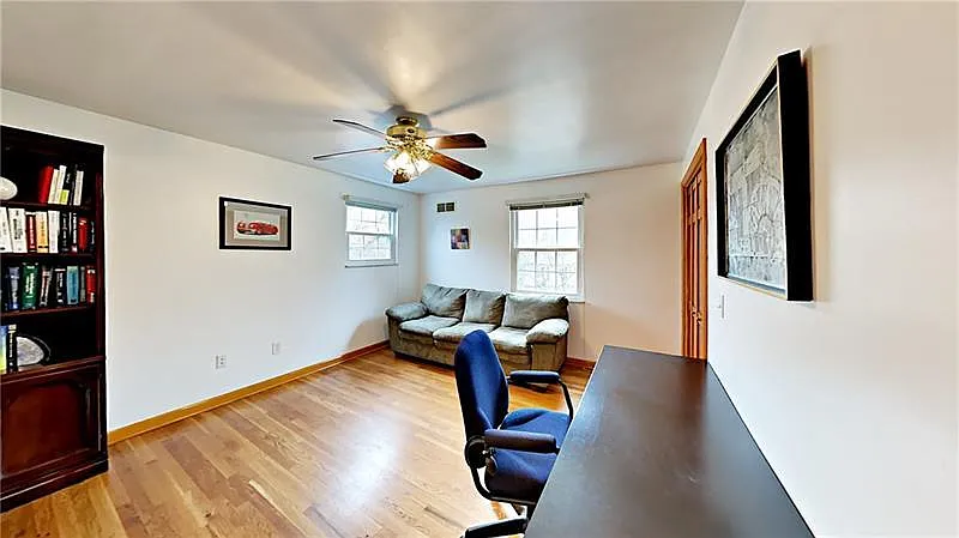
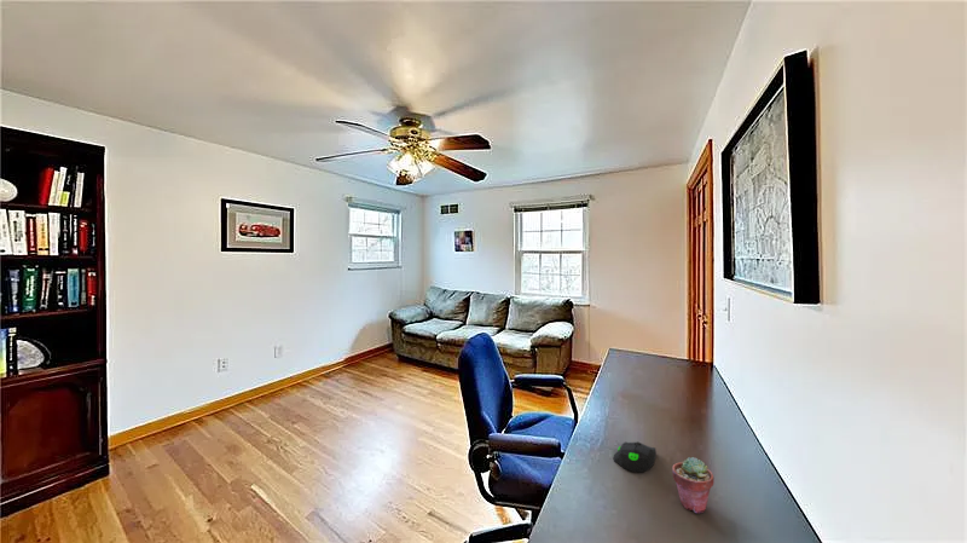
+ potted succulent [671,456,716,514]
+ computer mouse [612,440,658,473]
